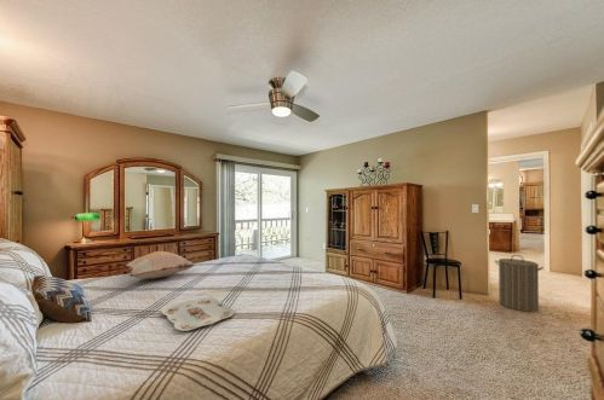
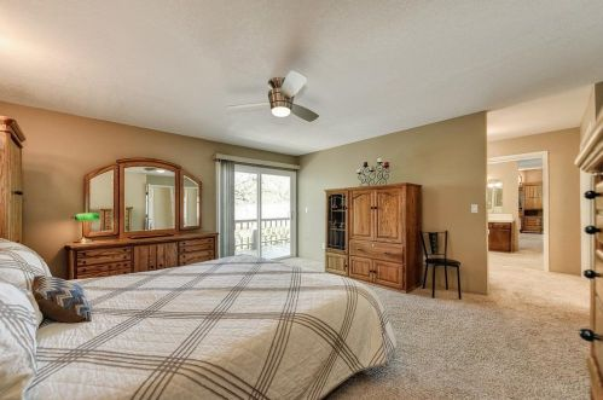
- decorative pillow [119,250,196,280]
- serving tray [160,296,235,332]
- laundry hamper [494,254,545,313]
